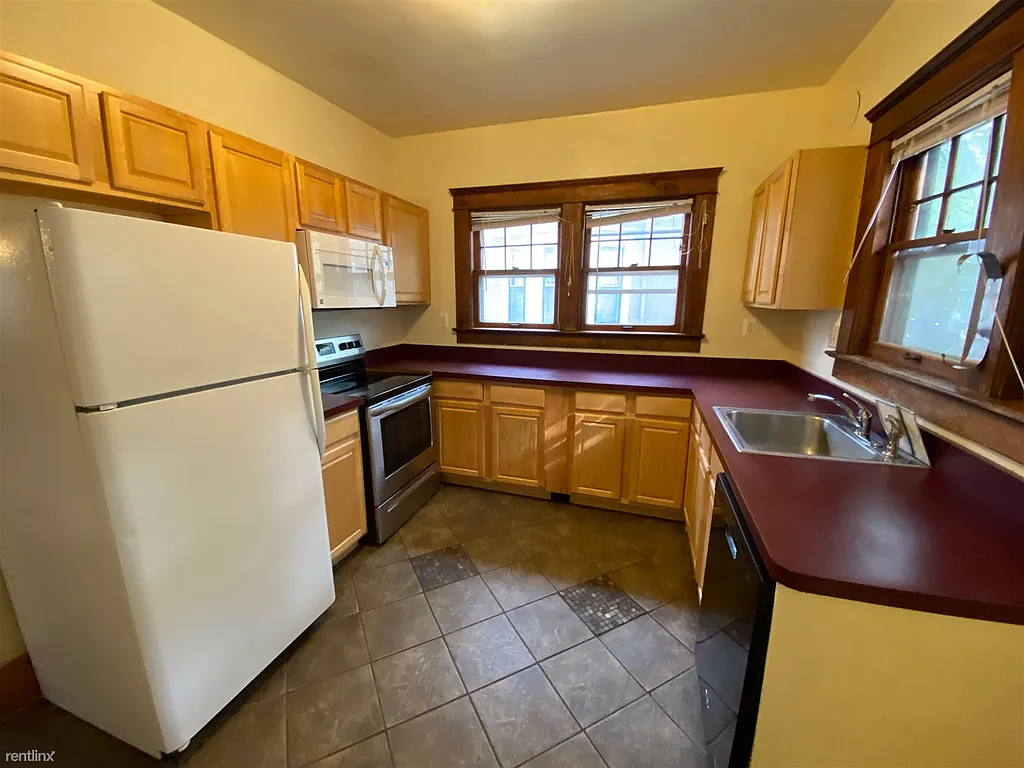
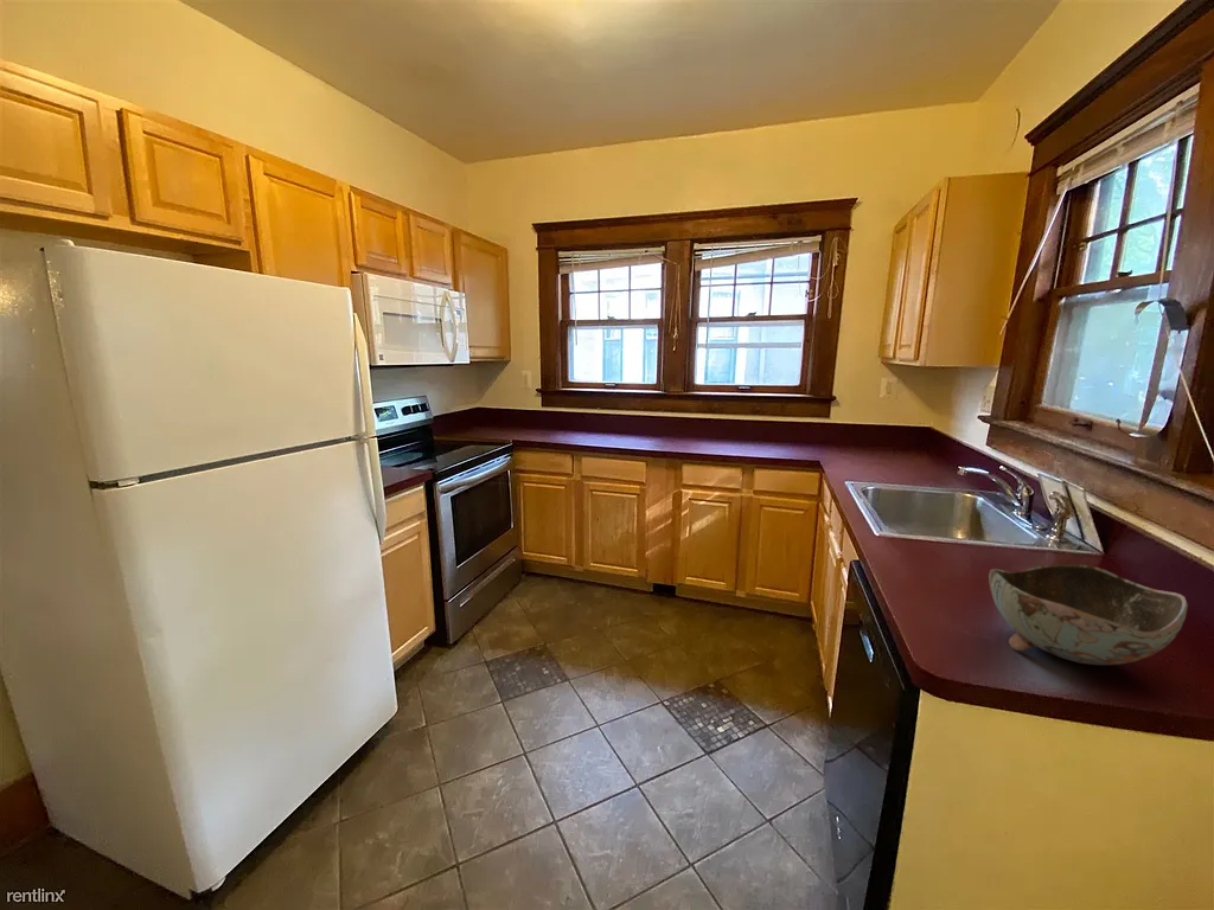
+ bowl [988,564,1189,666]
